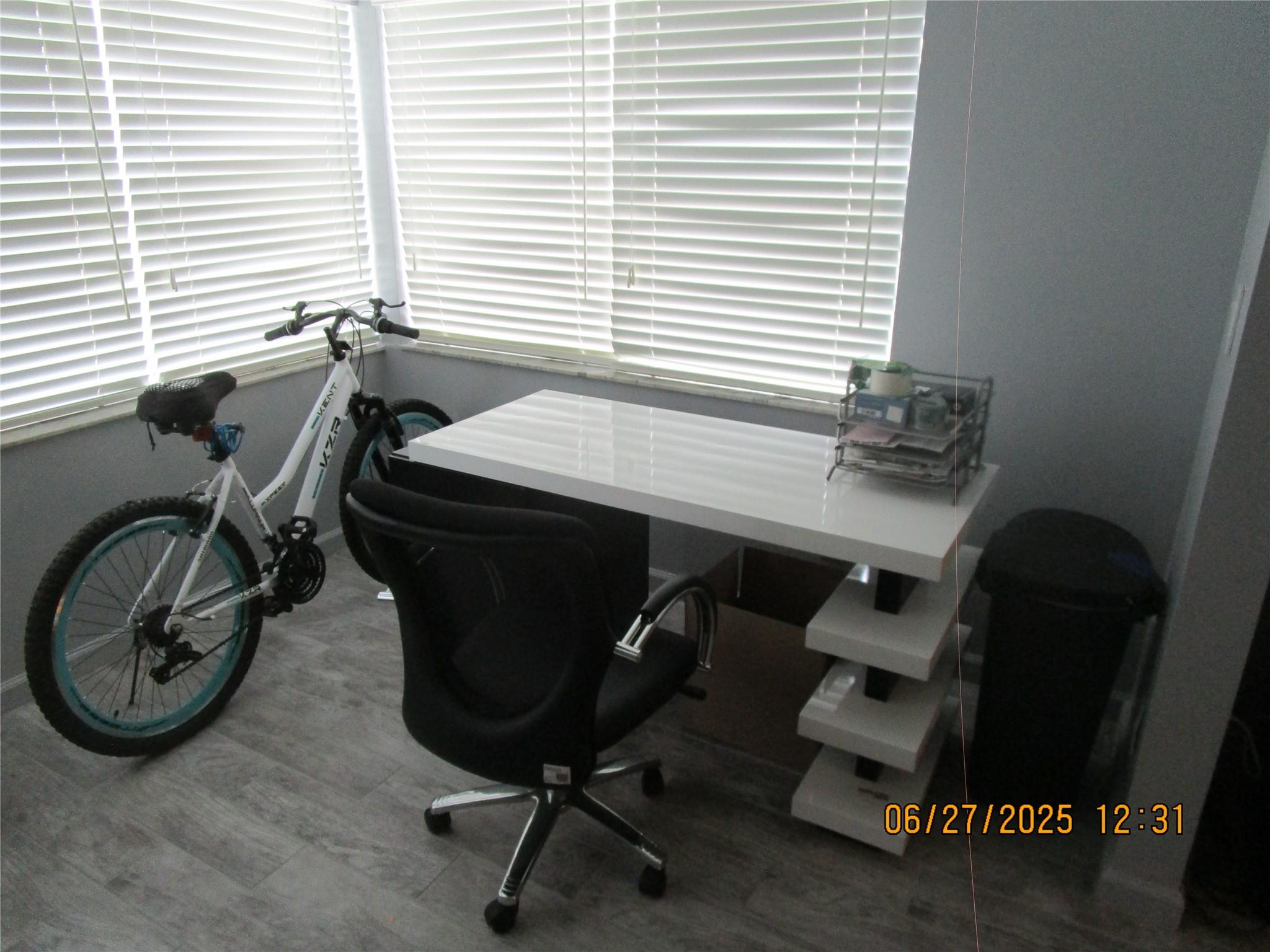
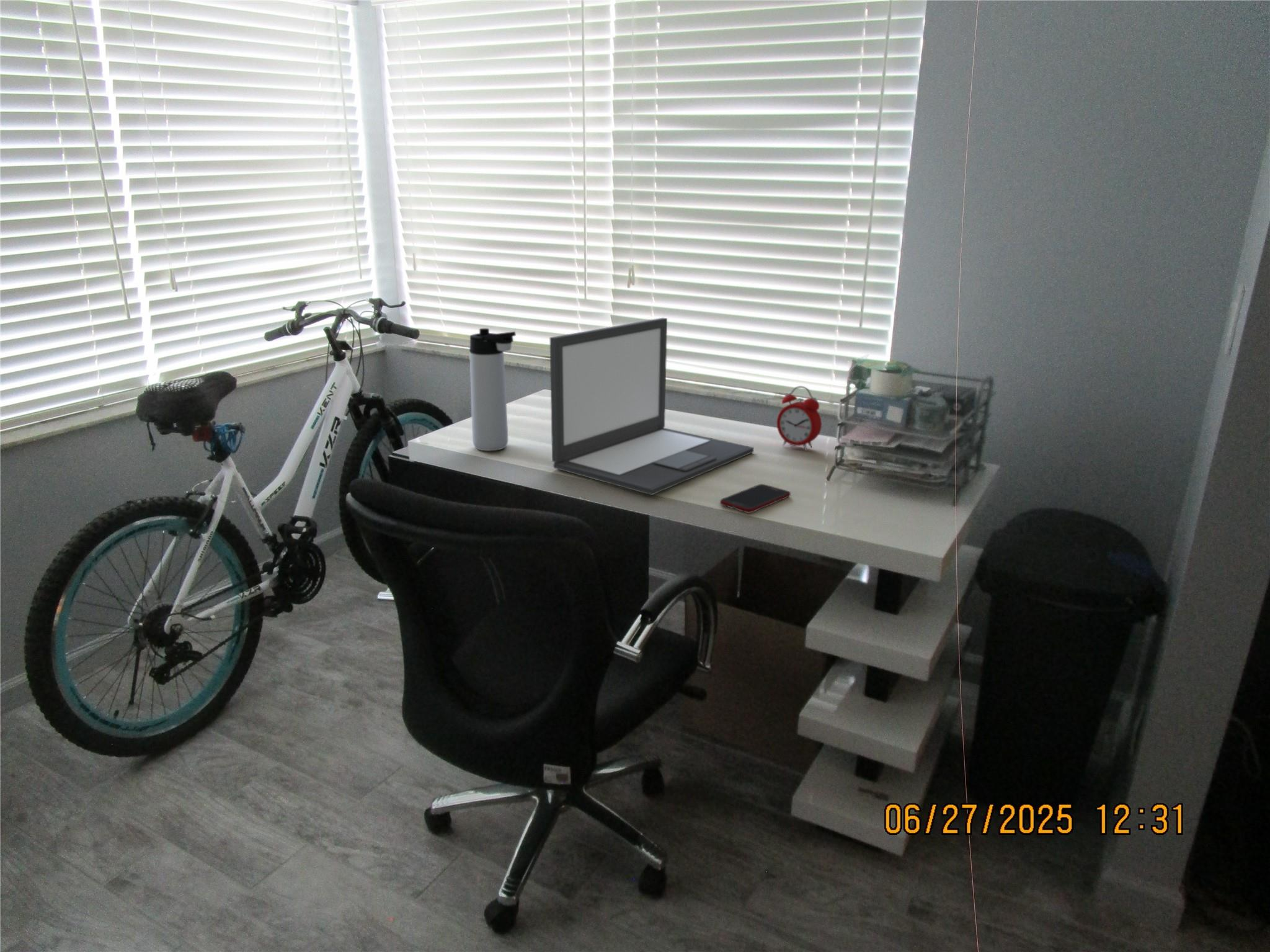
+ alarm clock [776,386,822,451]
+ cell phone [719,483,791,514]
+ laptop [549,317,755,496]
+ thermos bottle [469,328,517,451]
